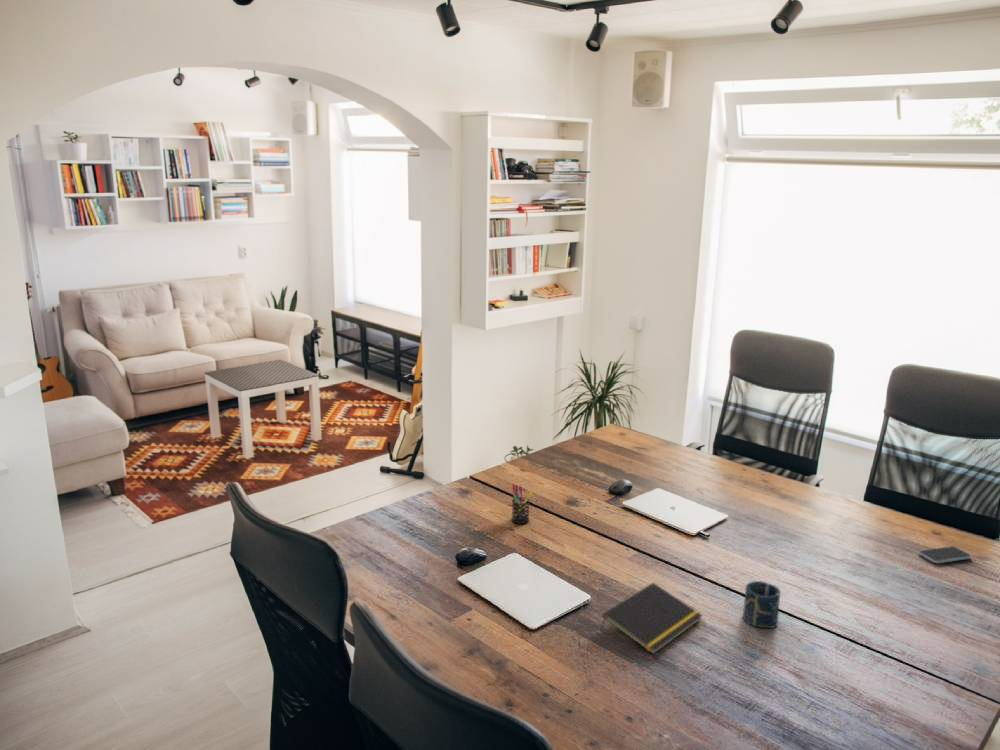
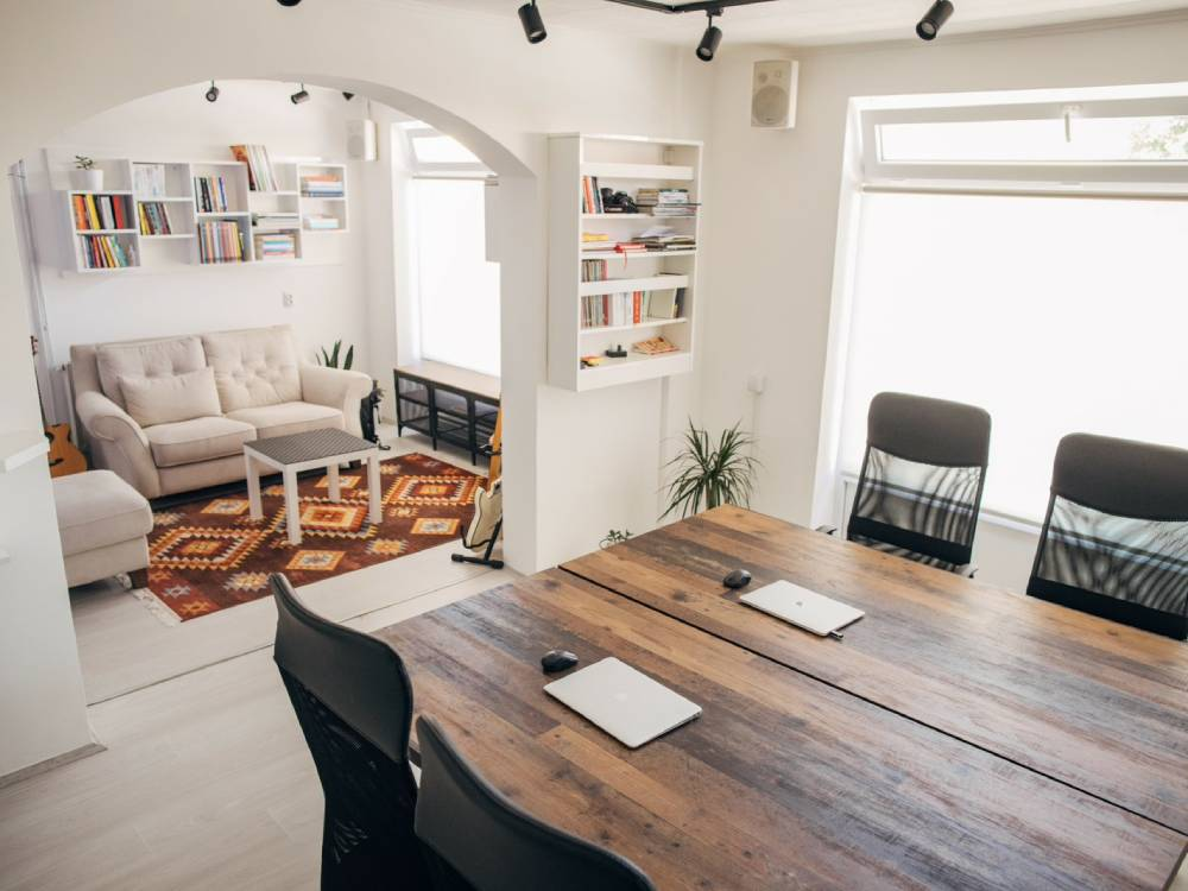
- cup [742,580,782,629]
- smartphone [918,545,972,564]
- notepad [600,582,704,655]
- pen holder [511,483,533,525]
